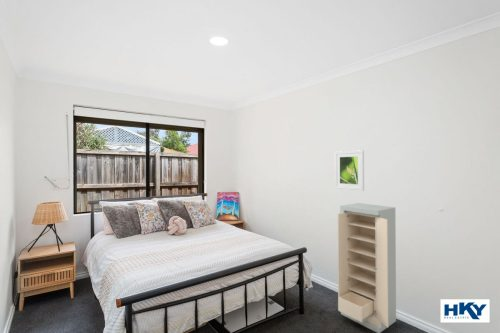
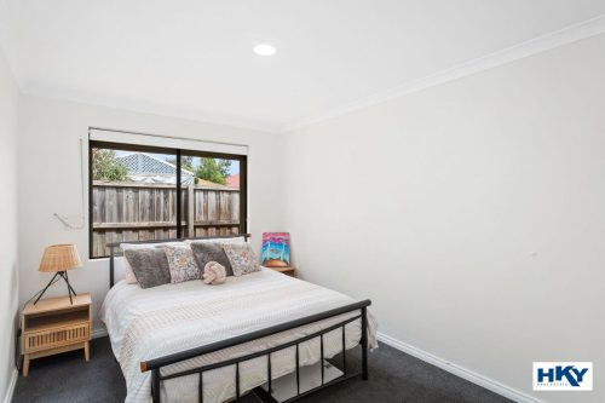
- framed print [334,149,365,192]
- storage cabinet [337,202,397,333]
